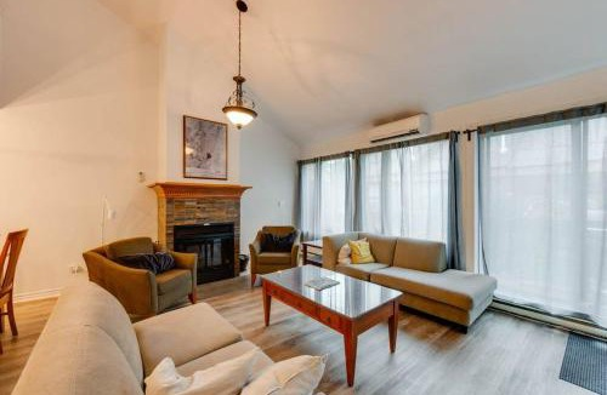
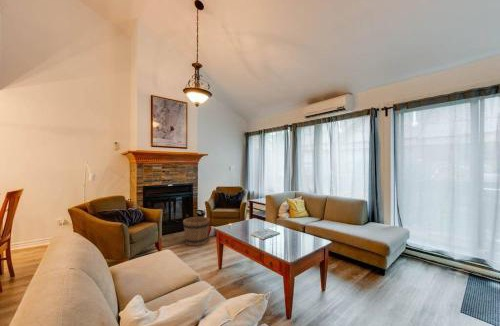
+ bucket [182,216,211,247]
